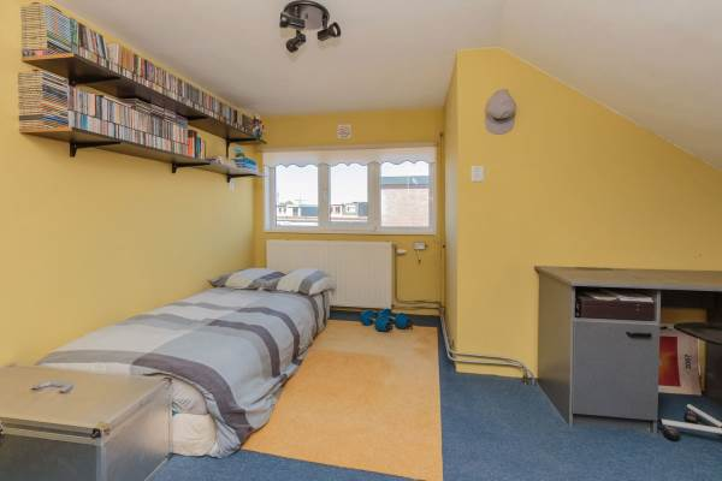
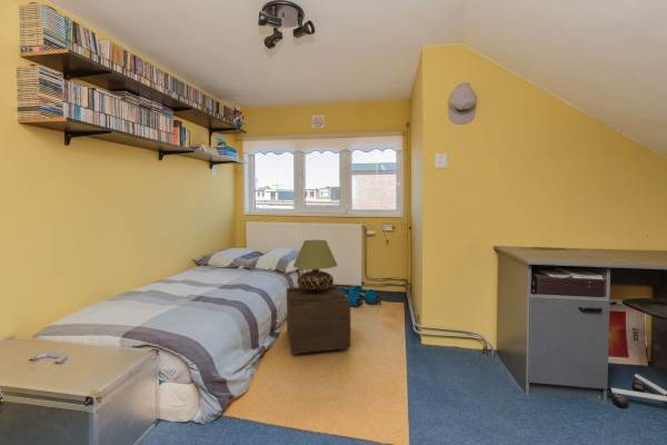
+ table lamp [292,239,339,290]
+ wooden crate [286,284,351,355]
